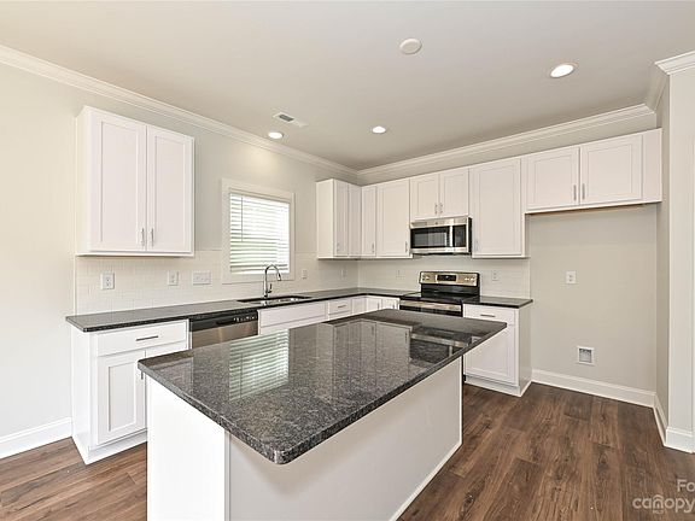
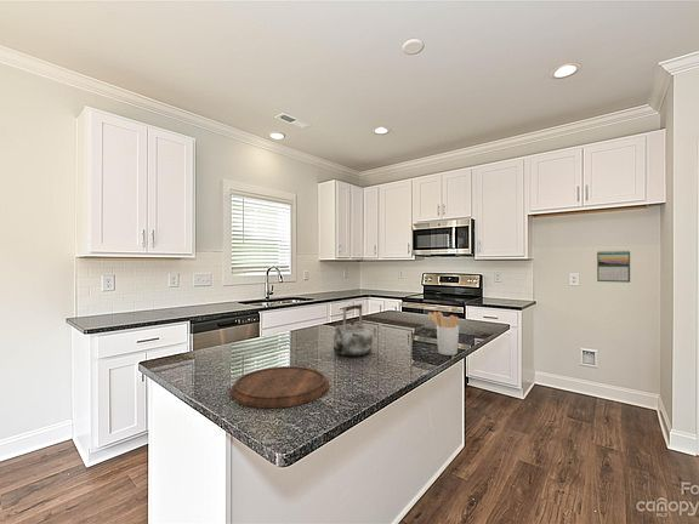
+ kettle [333,302,374,358]
+ calendar [596,249,631,284]
+ utensil holder [427,311,460,357]
+ cutting board [229,365,330,409]
